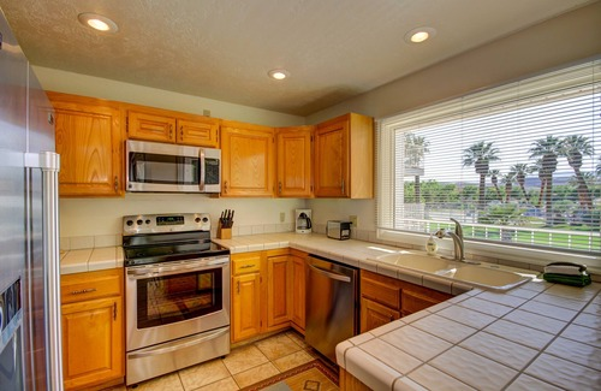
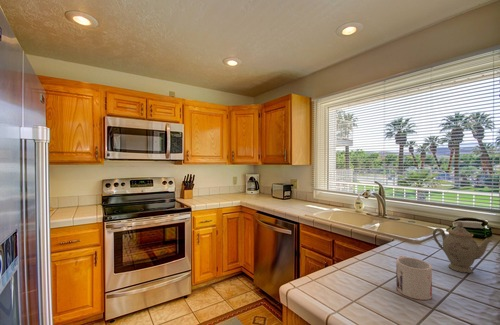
+ chinaware [432,221,494,274]
+ mug [395,255,433,301]
